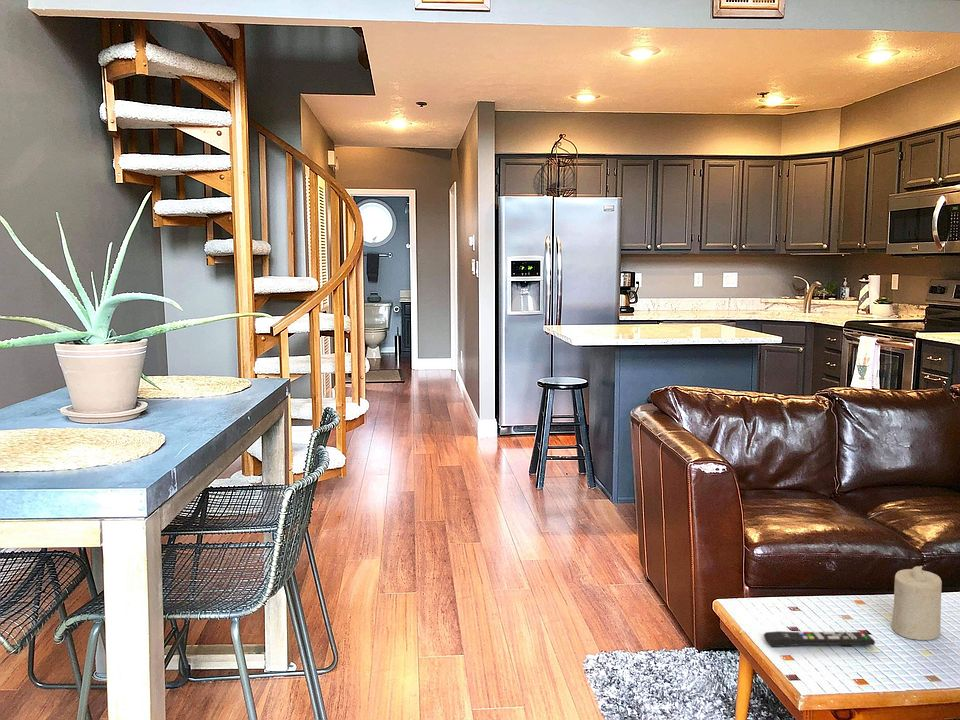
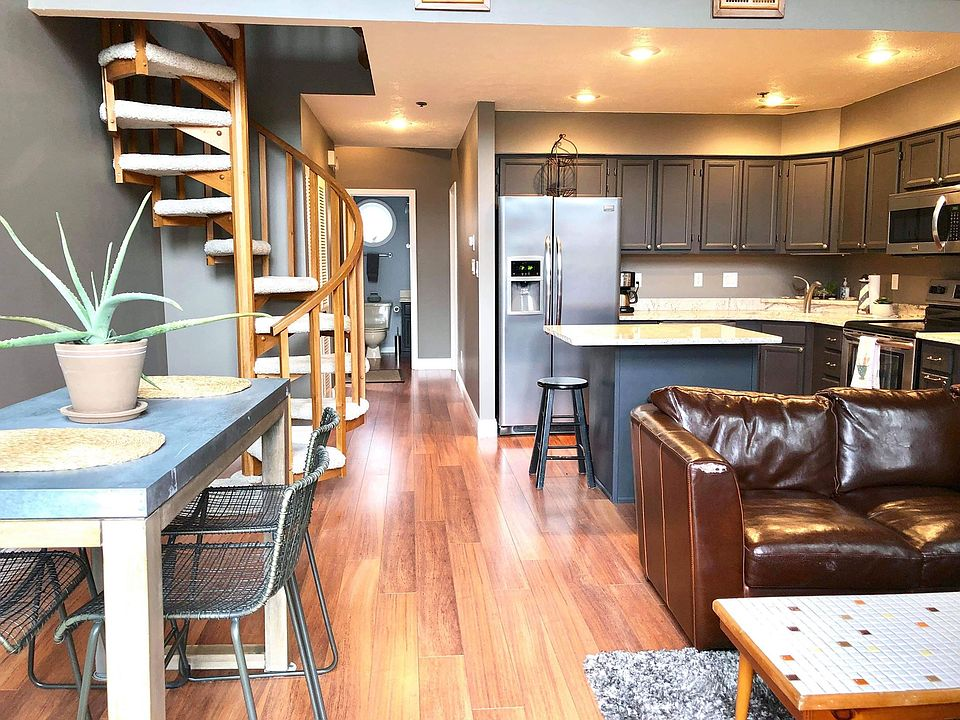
- candle [891,565,943,641]
- remote control [763,630,876,648]
